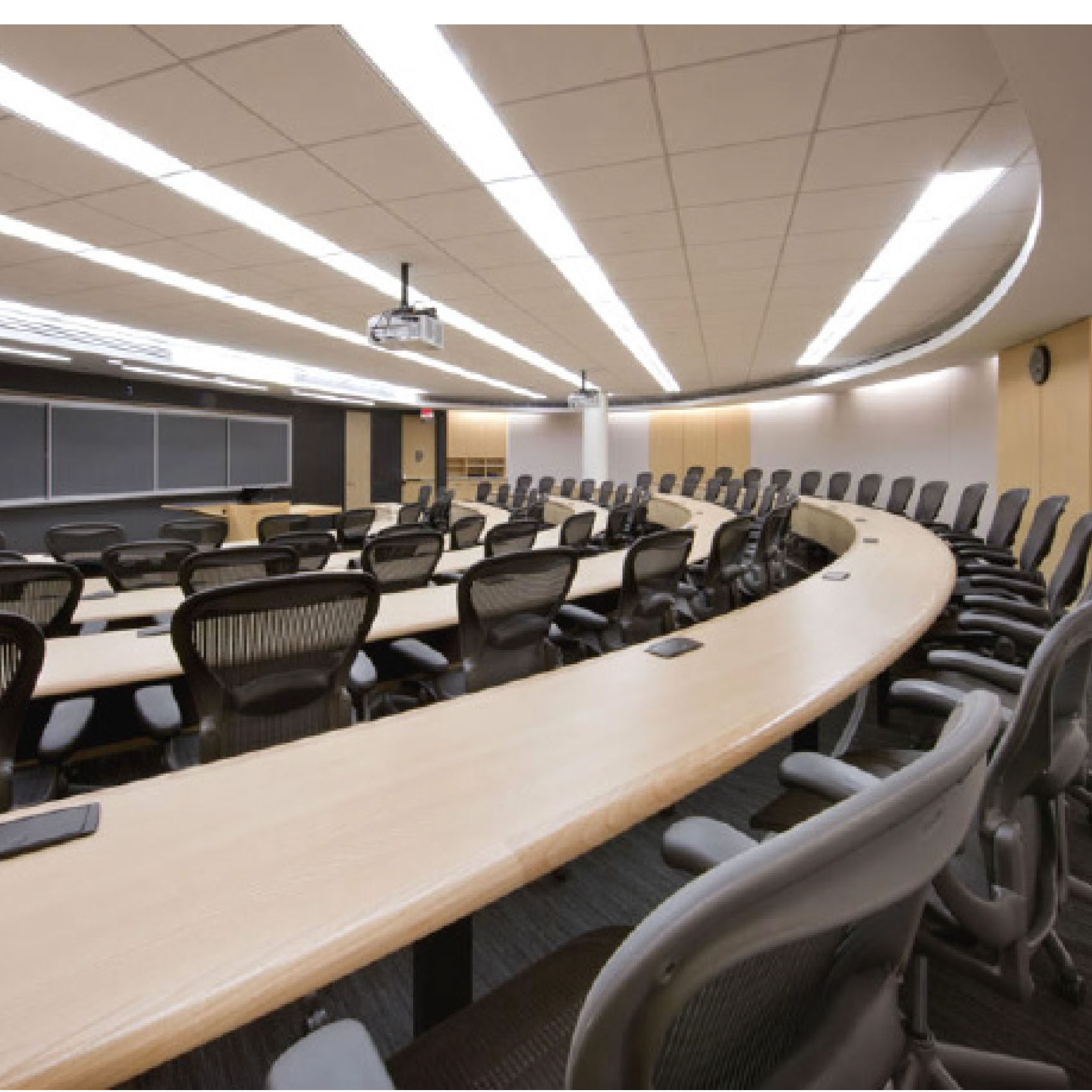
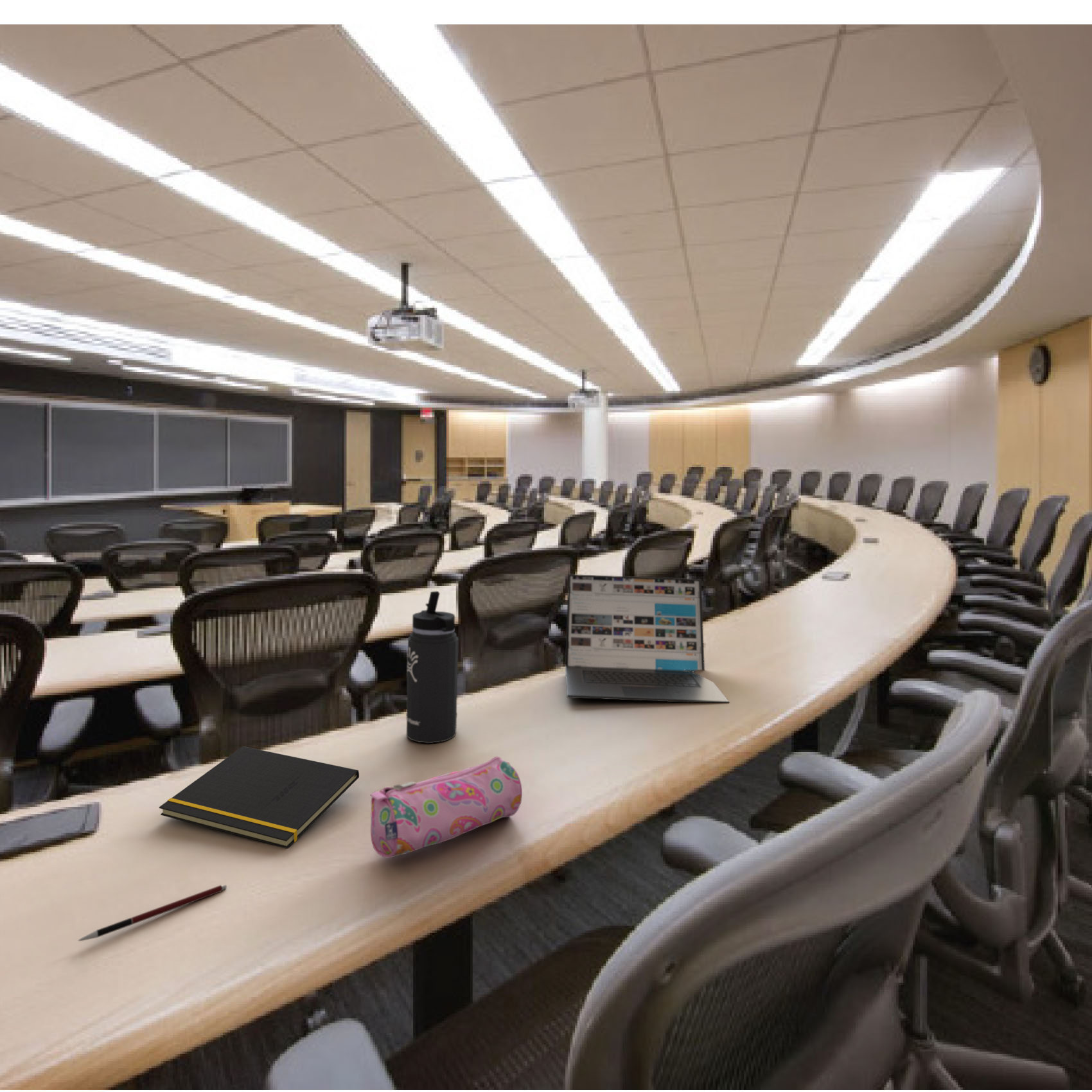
+ pencil case [369,756,523,859]
+ thermos bottle [405,590,459,744]
+ laptop [565,574,730,703]
+ notepad [159,746,360,849]
+ pen [77,884,227,942]
